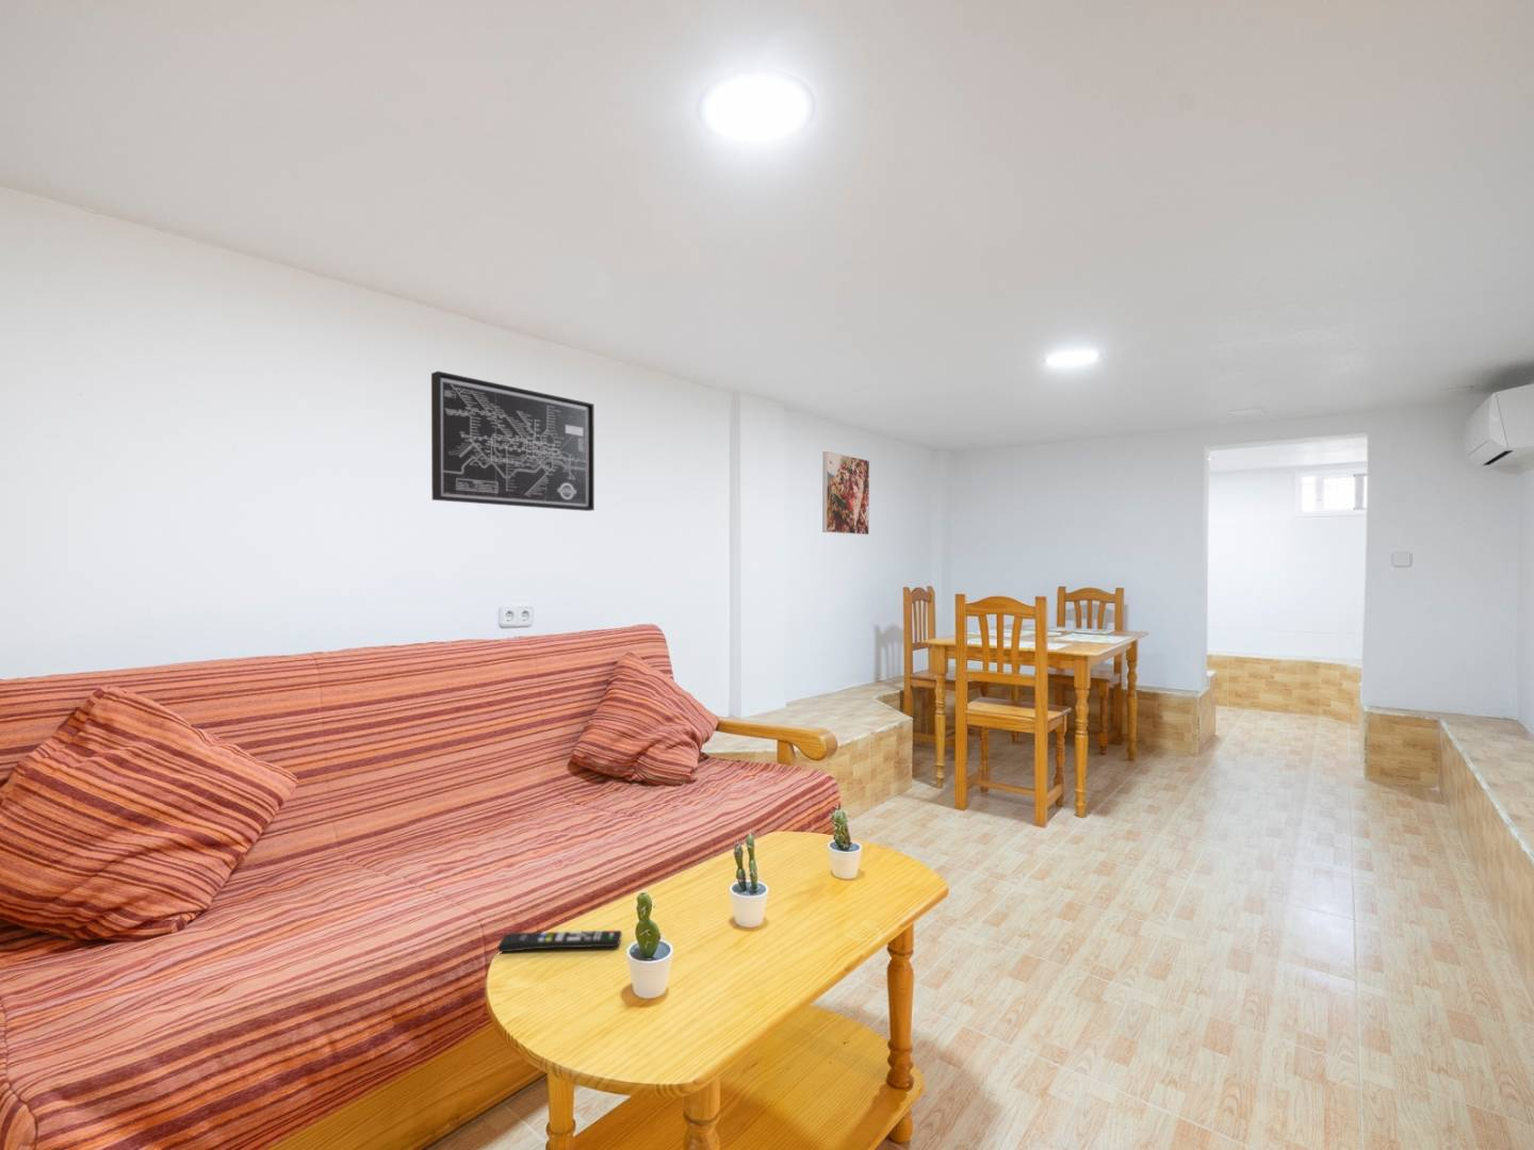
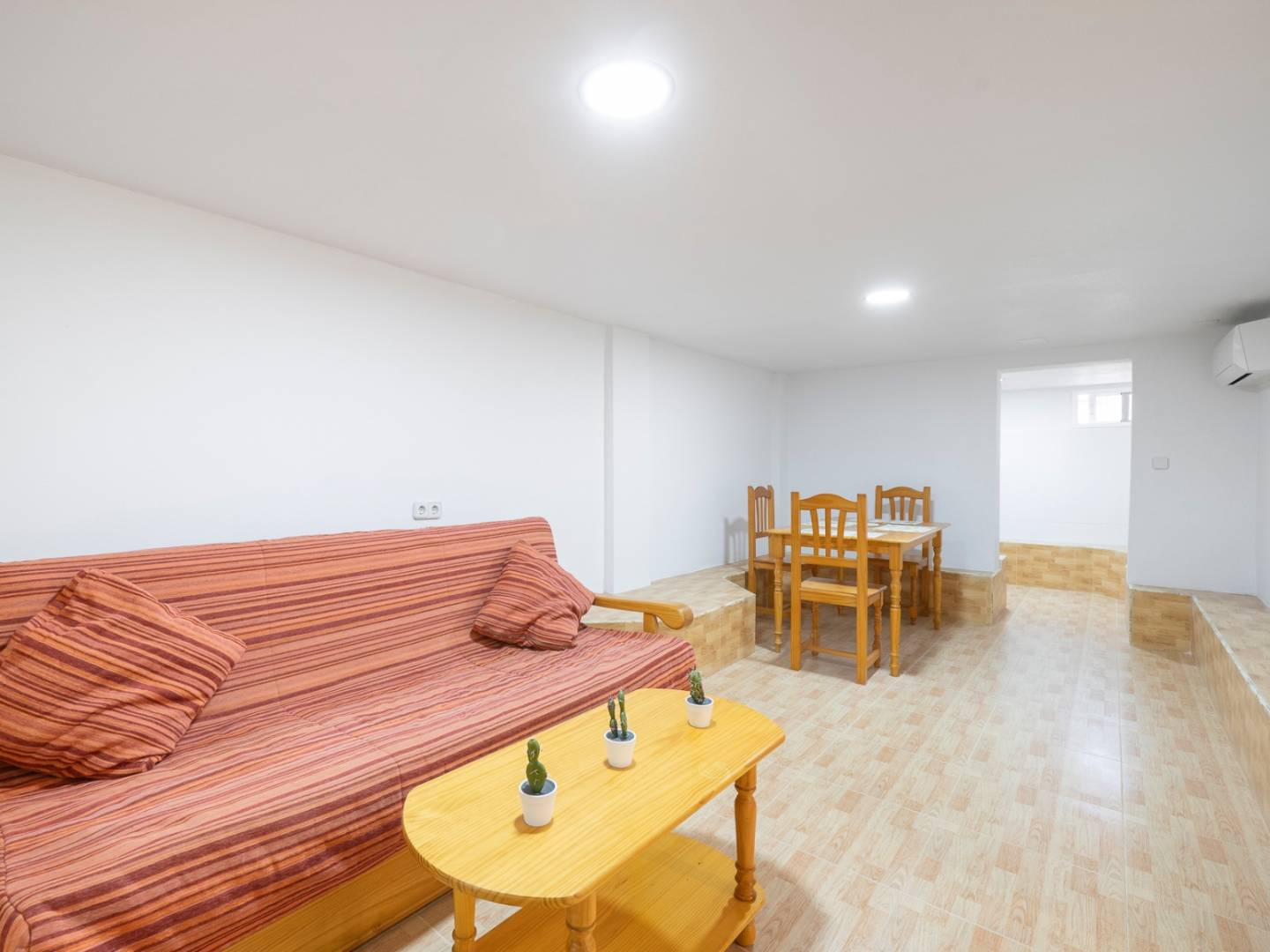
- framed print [821,451,871,535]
- wall art [430,371,595,512]
- remote control [496,930,623,954]
